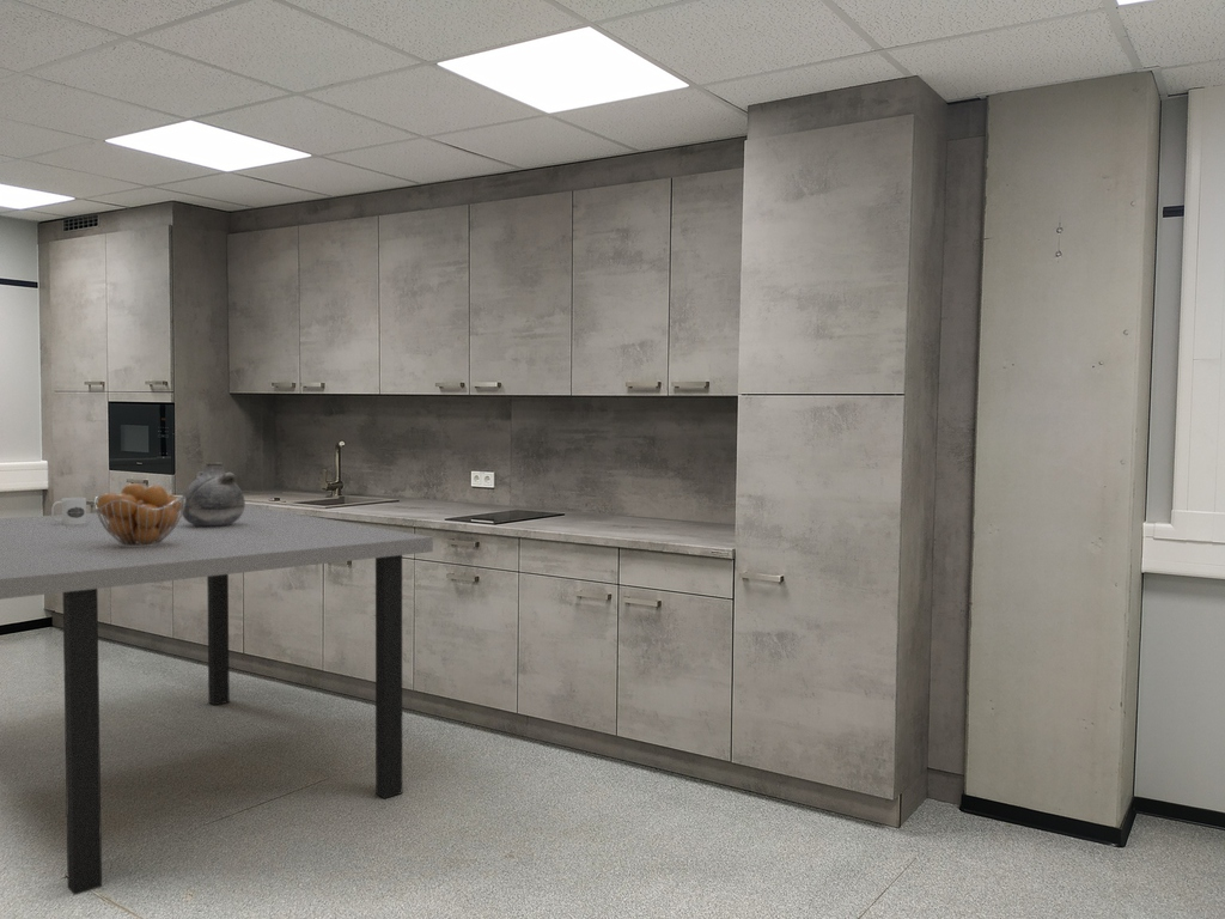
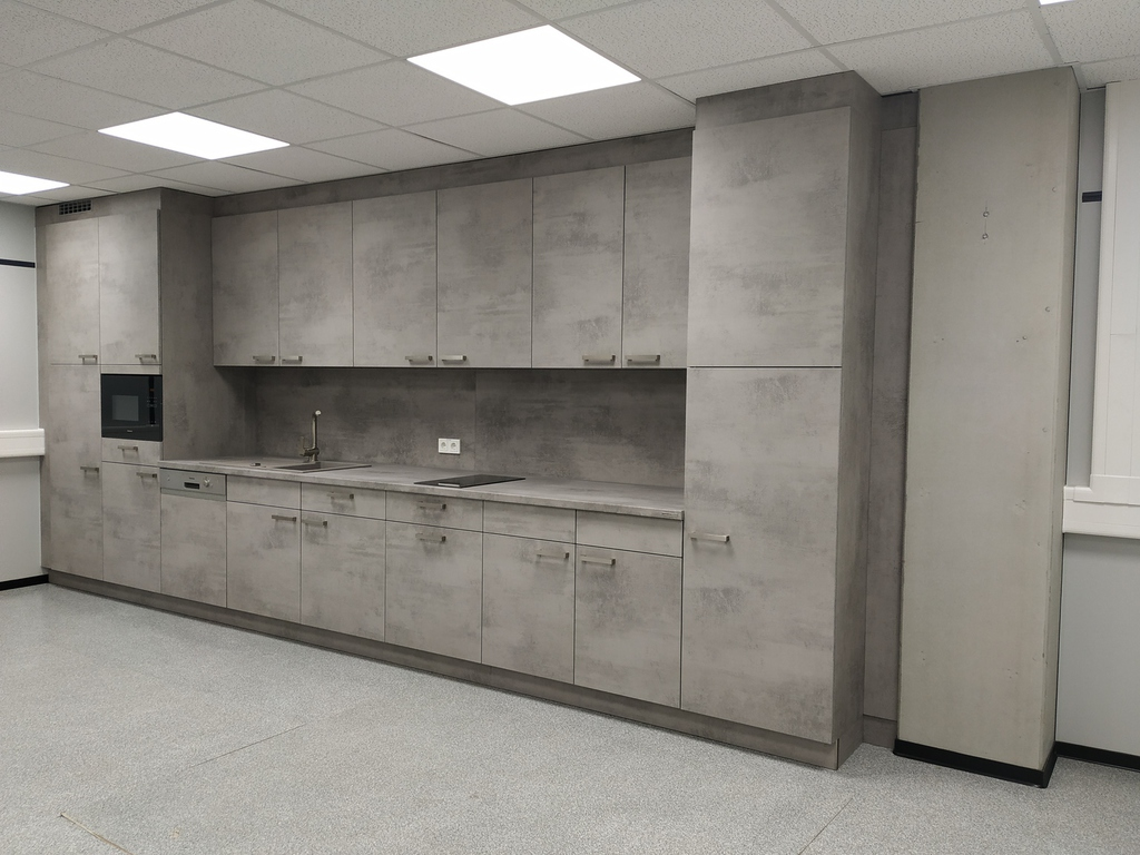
- vase [179,462,246,527]
- mug [50,497,87,525]
- fruit basket [93,482,185,547]
- dining table [0,504,434,896]
